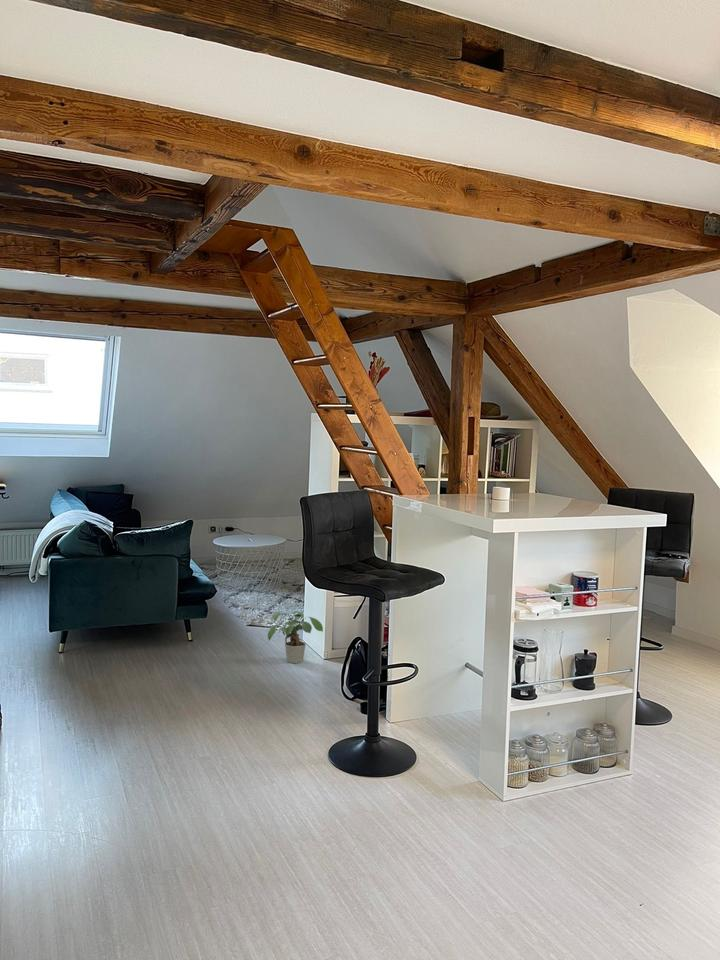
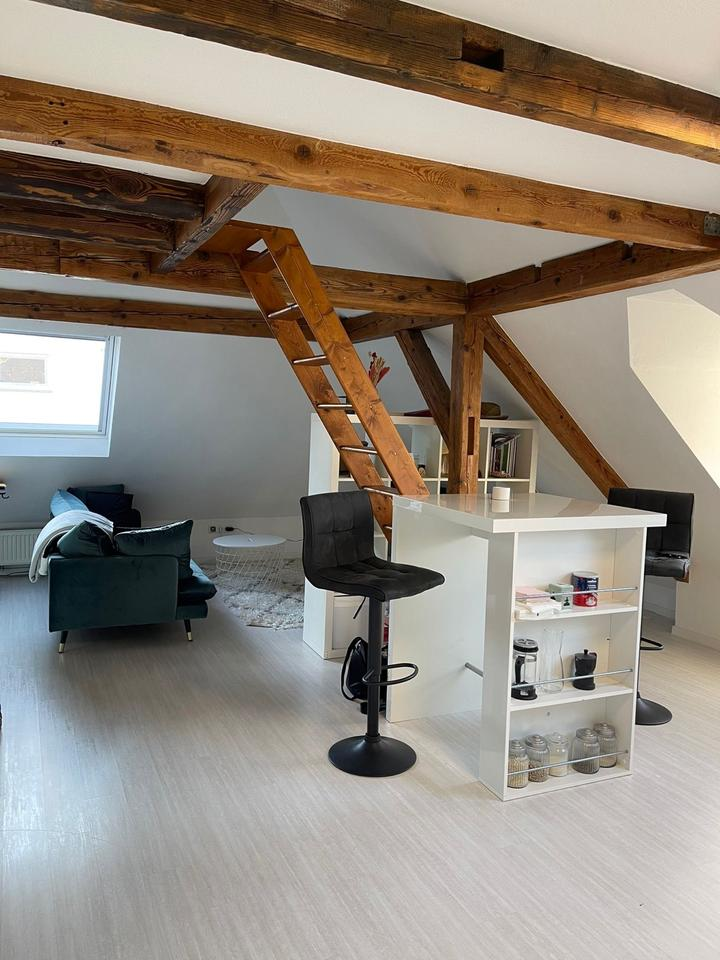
- potted plant [265,610,324,664]
